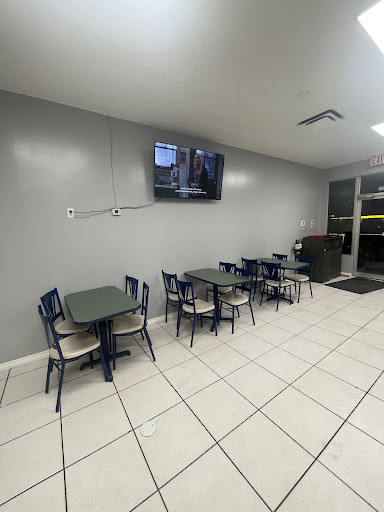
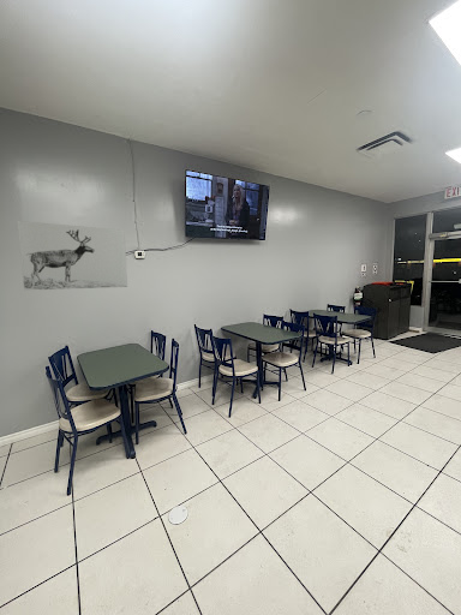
+ wall art [16,220,128,292]
